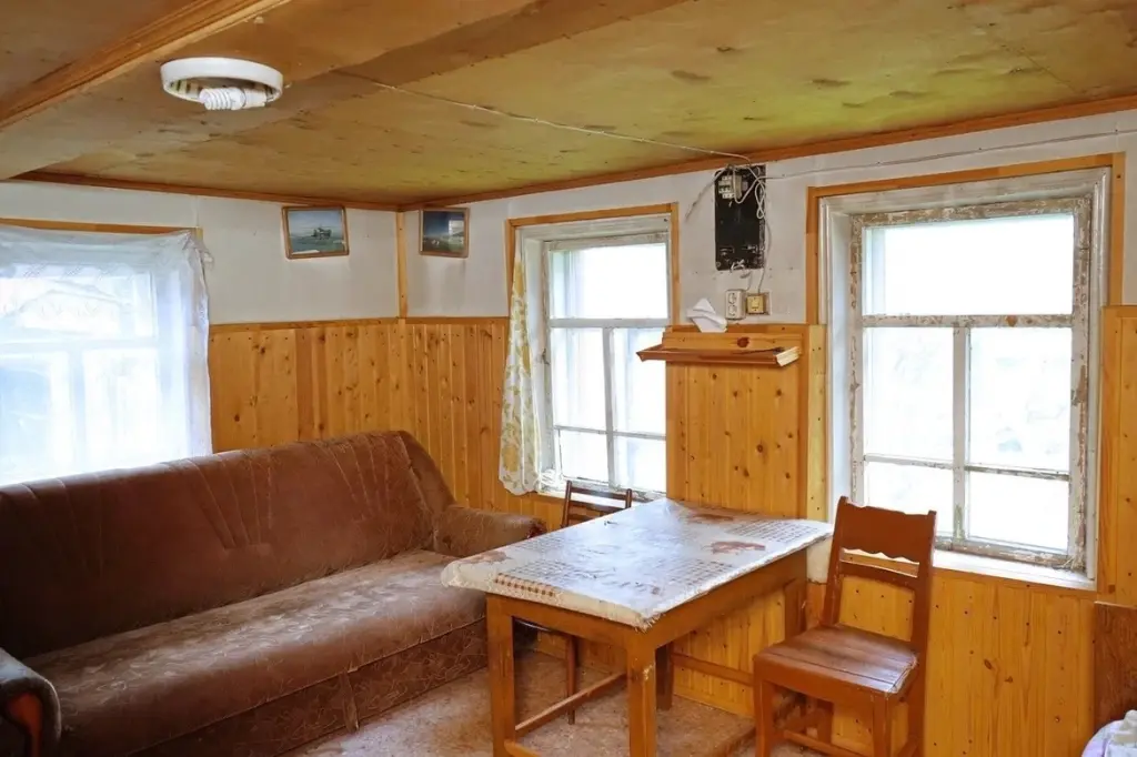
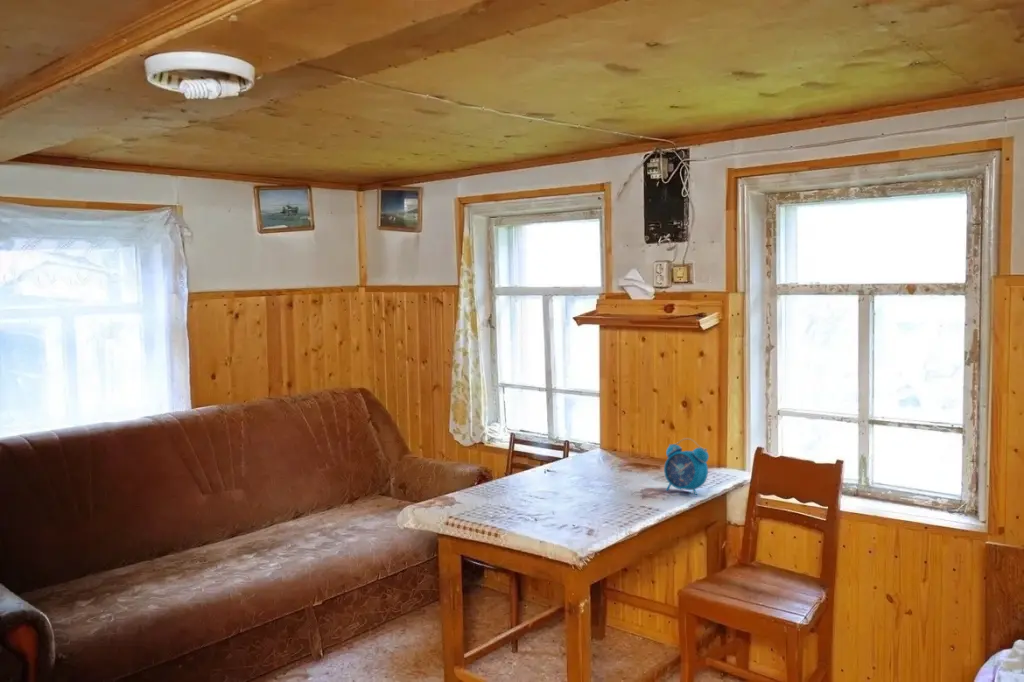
+ alarm clock [663,437,710,497]
